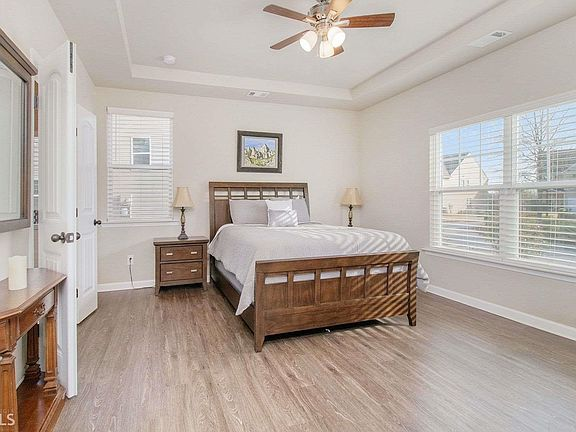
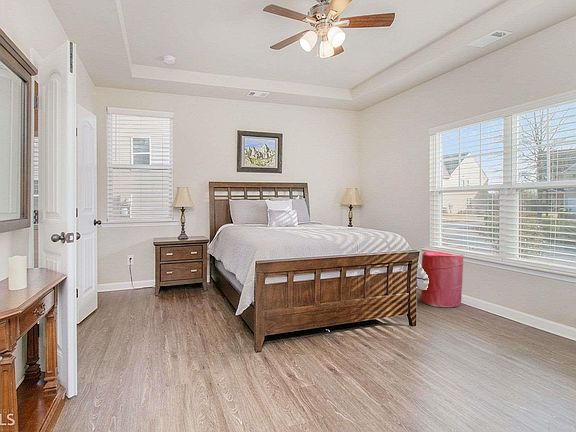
+ laundry hamper [420,250,464,308]
